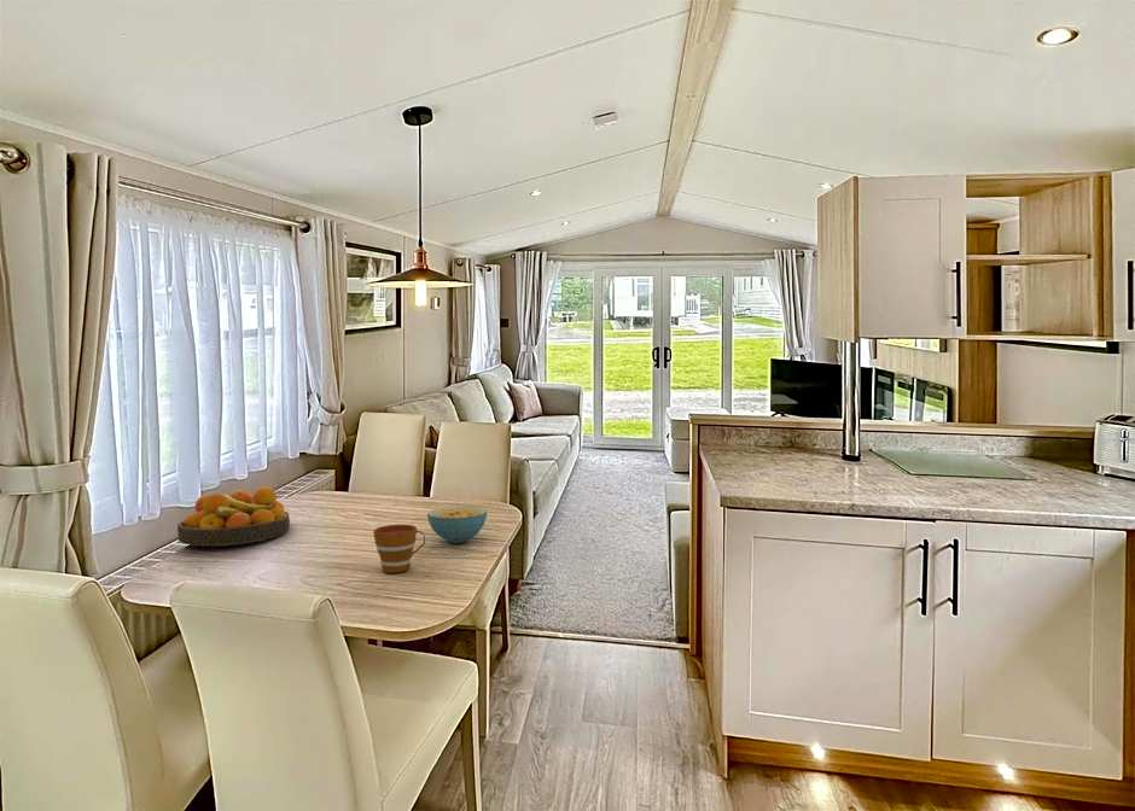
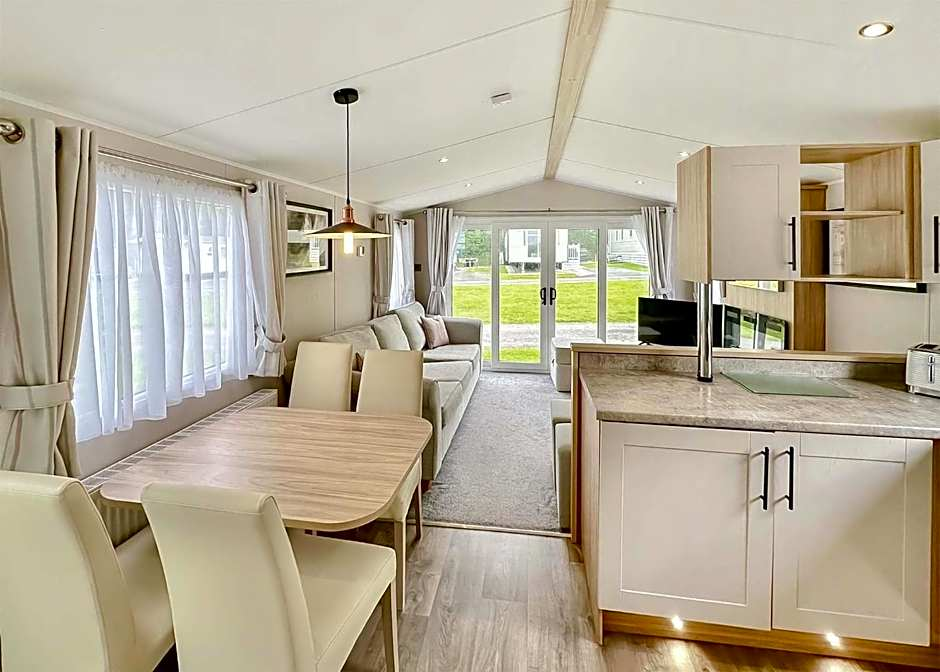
- fruit bowl [176,485,291,547]
- cup [372,524,426,574]
- cereal bowl [426,504,489,544]
